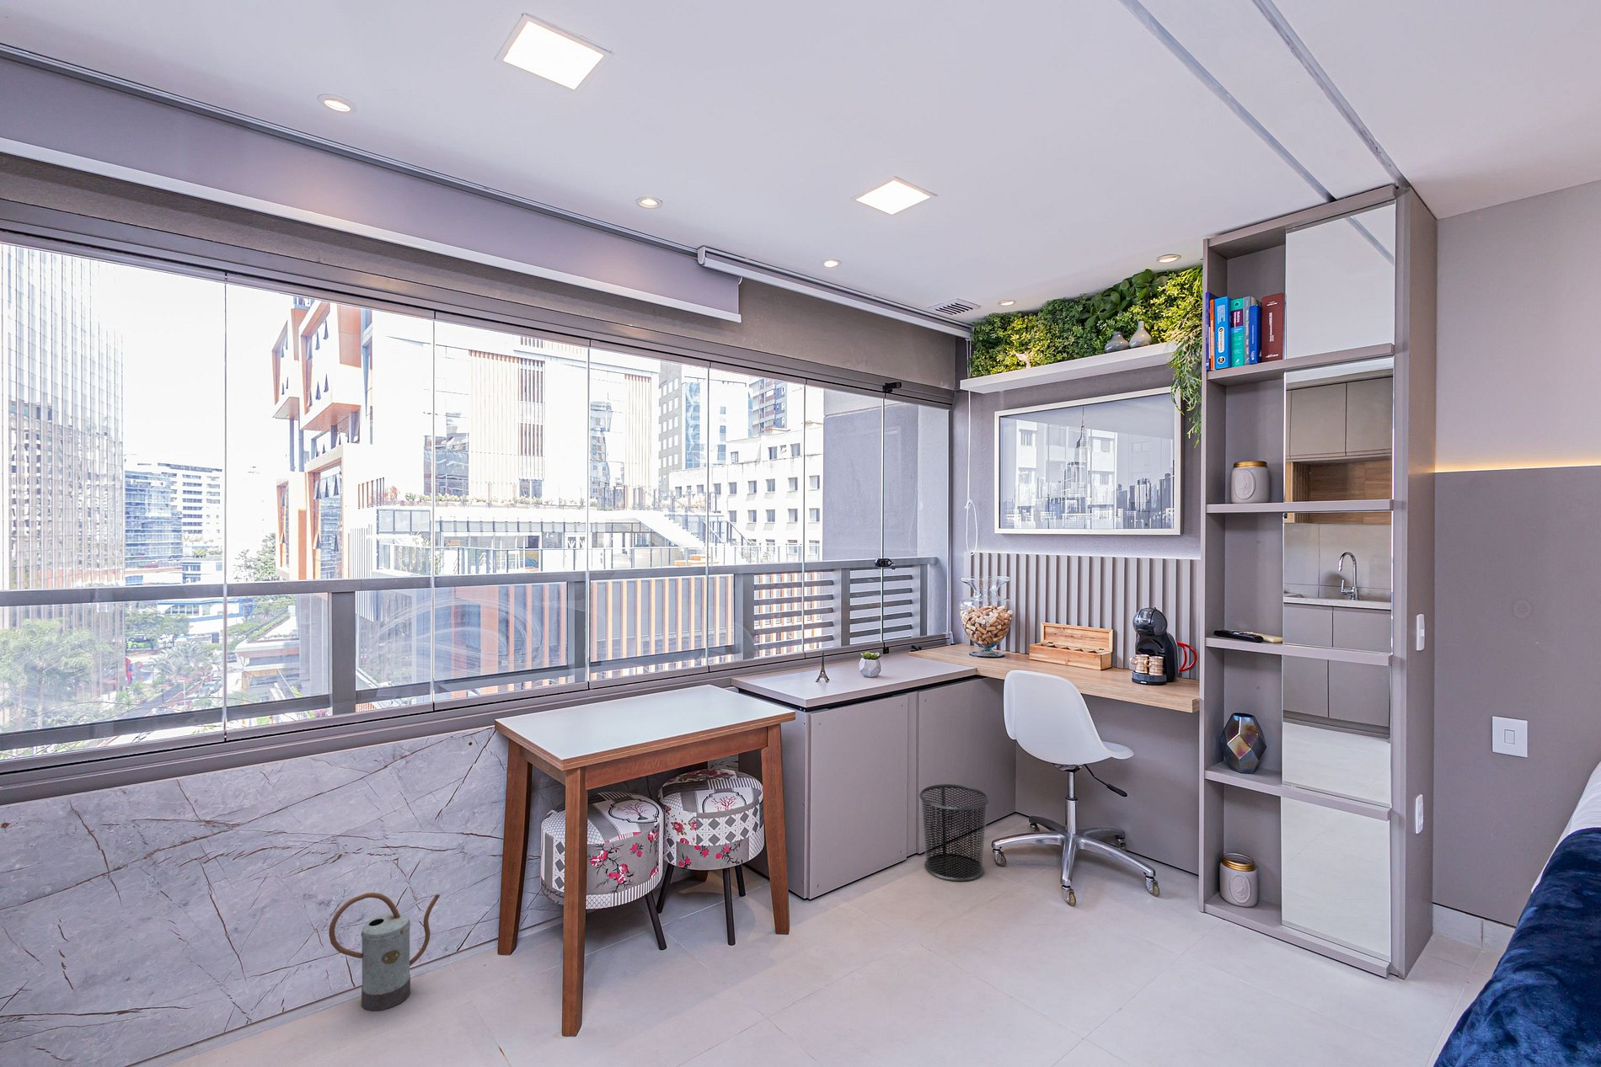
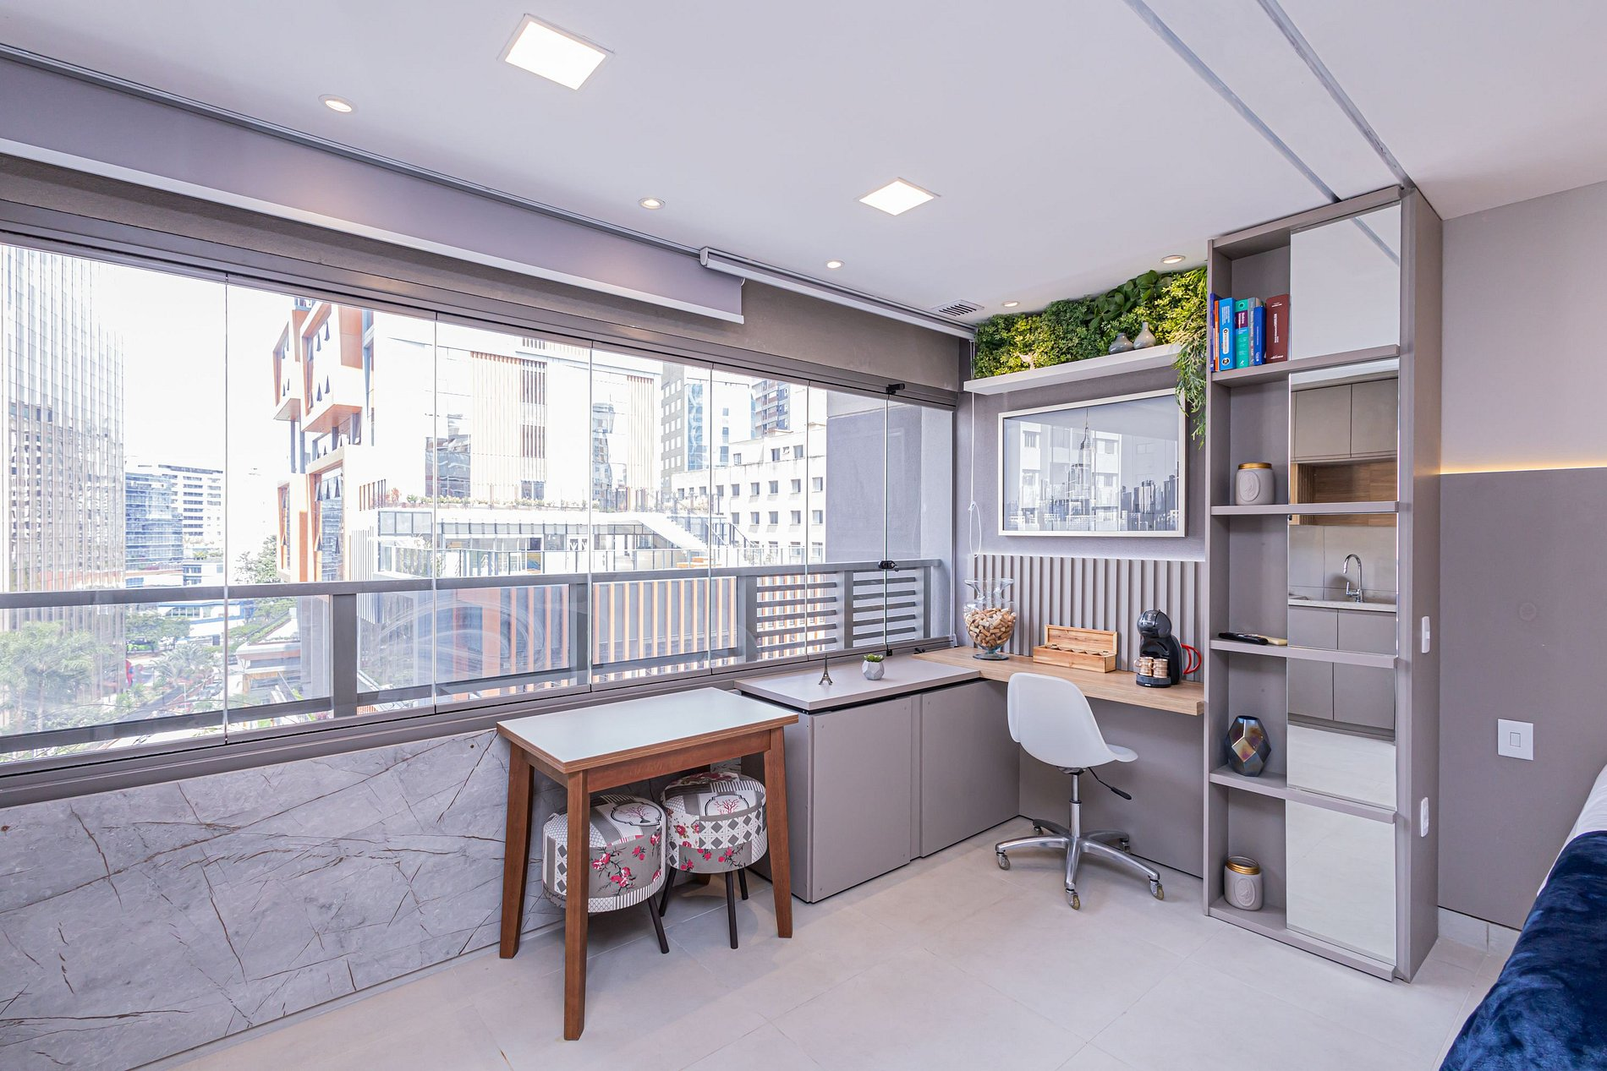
- watering can [328,892,441,1011]
- waste bin [918,784,990,882]
